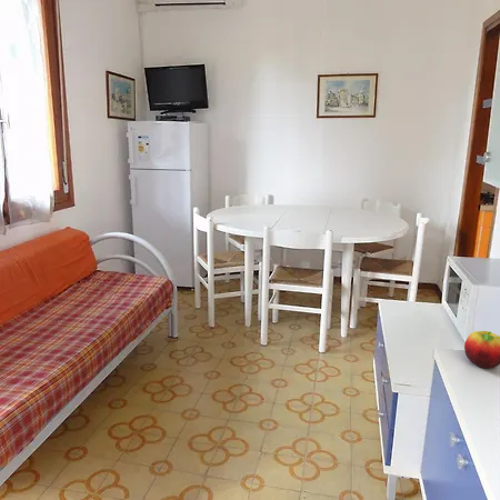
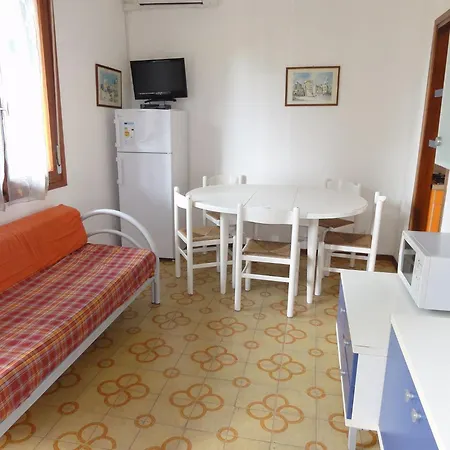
- fruit [463,330,500,369]
